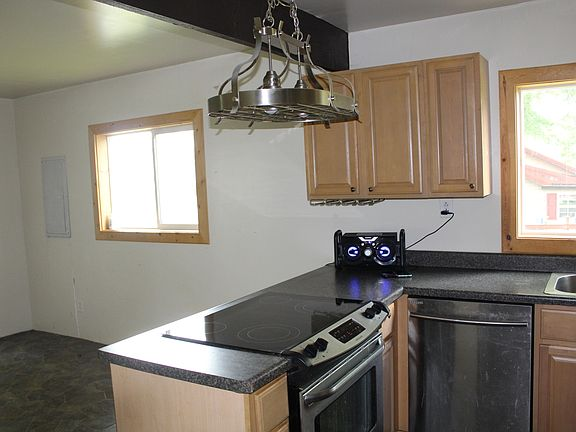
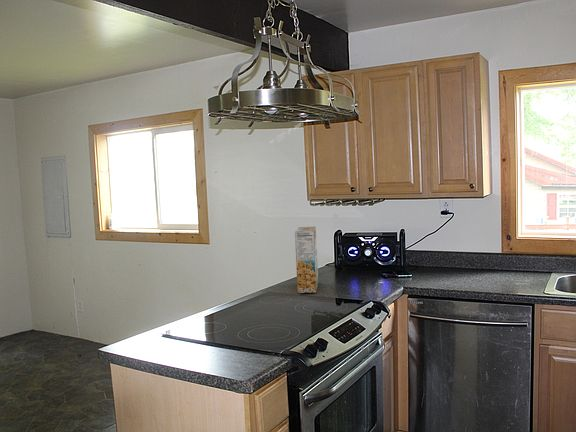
+ cereal box [294,226,319,294]
